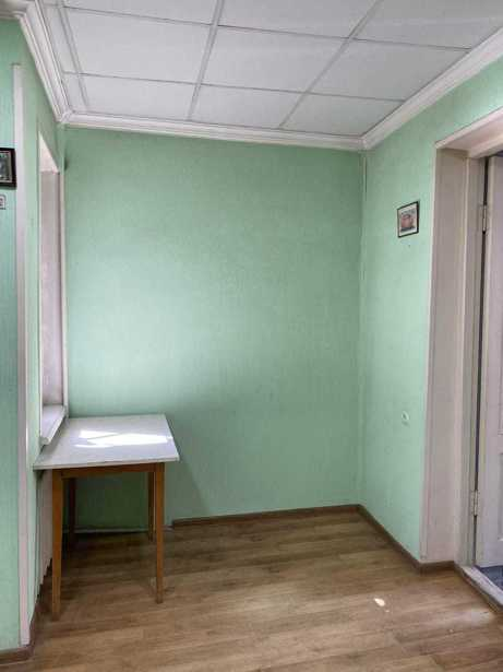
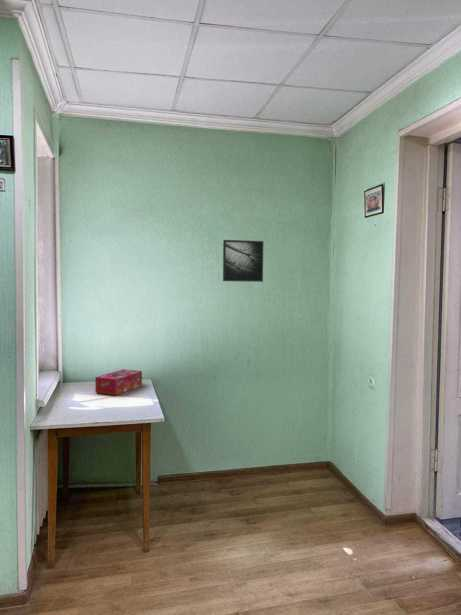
+ tissue box [94,368,143,396]
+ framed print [222,239,265,283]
